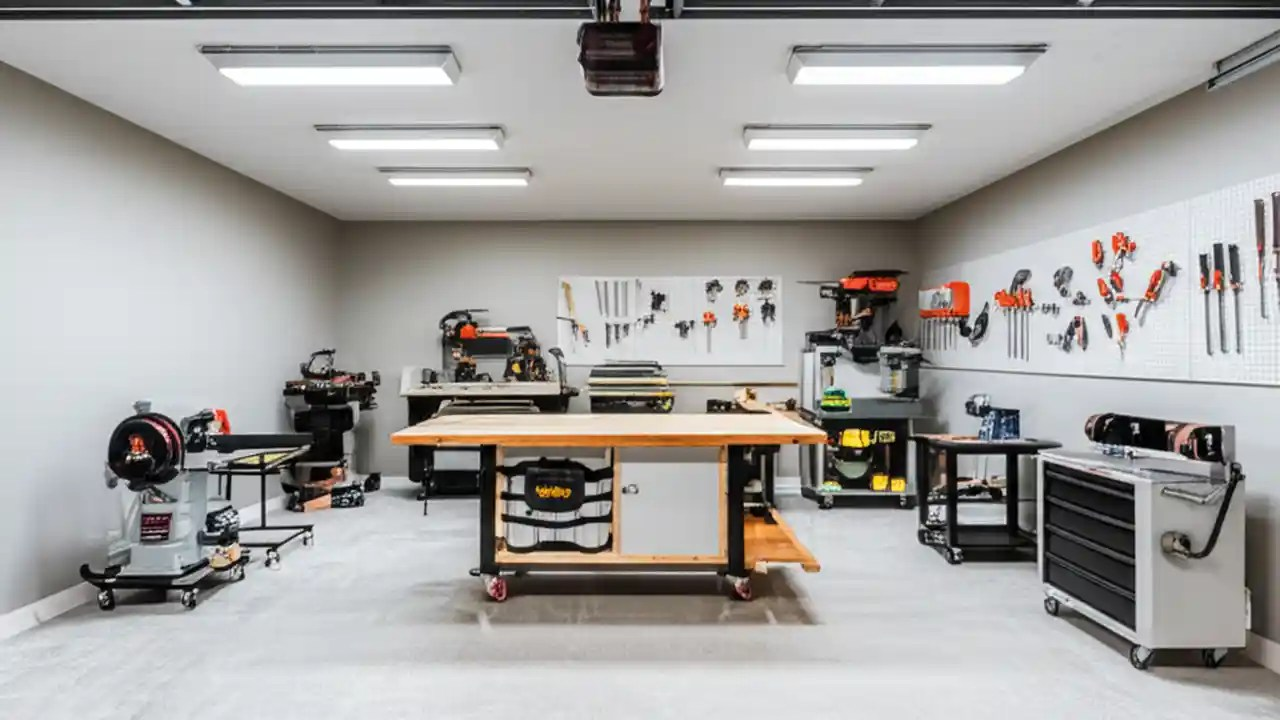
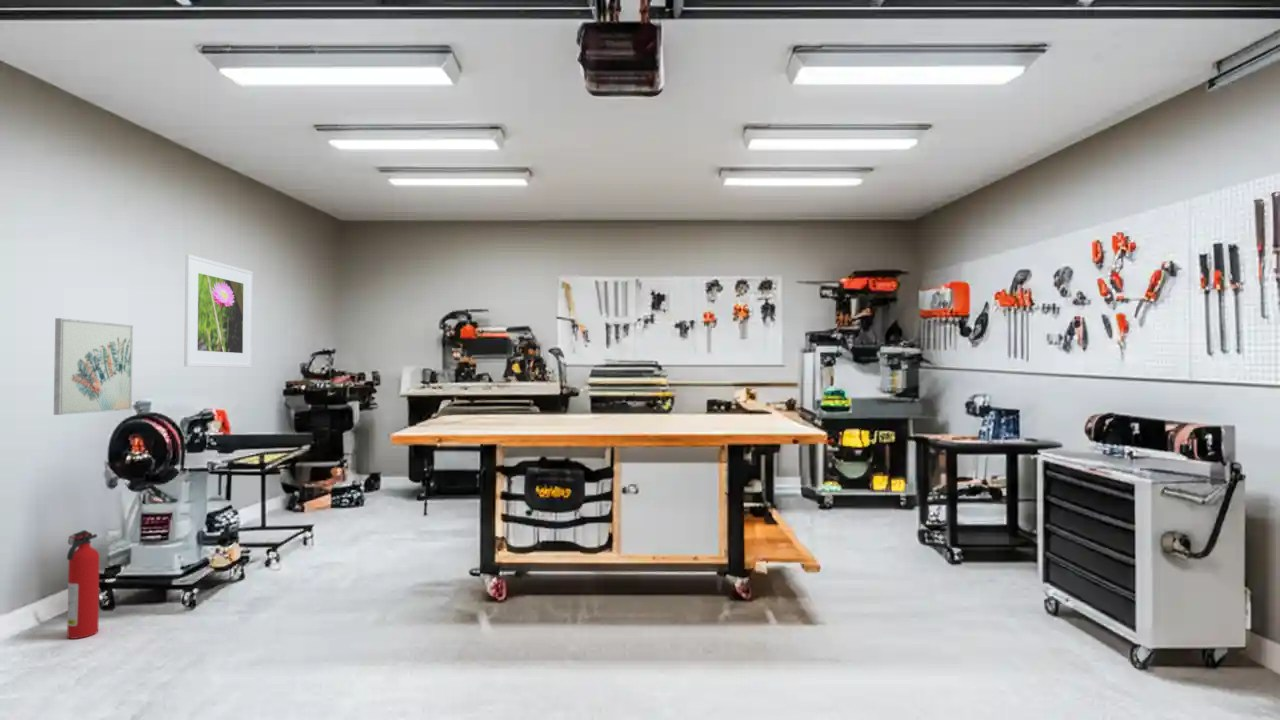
+ fire extinguisher [66,529,100,640]
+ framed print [183,254,253,369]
+ wall art [53,317,134,416]
